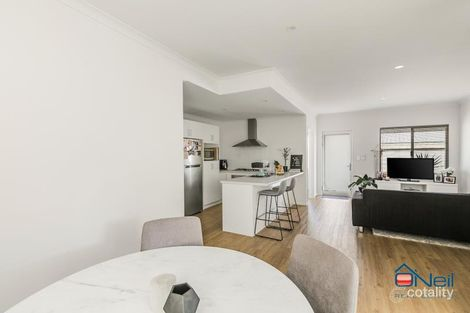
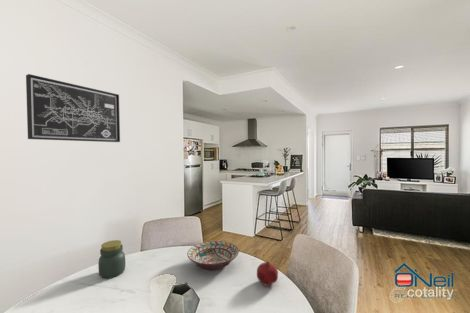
+ wall art [25,73,121,143]
+ fruit [256,261,279,286]
+ decorative bowl [186,240,240,271]
+ jar [97,239,126,279]
